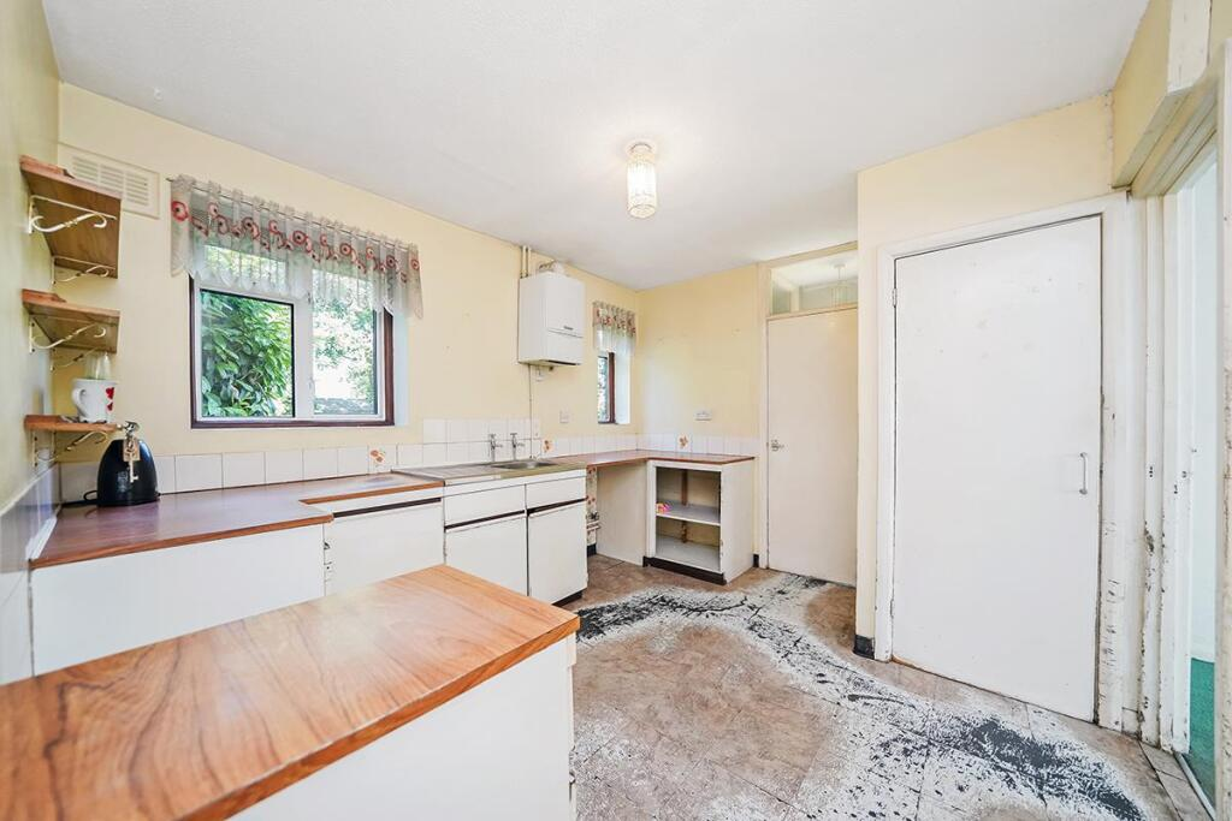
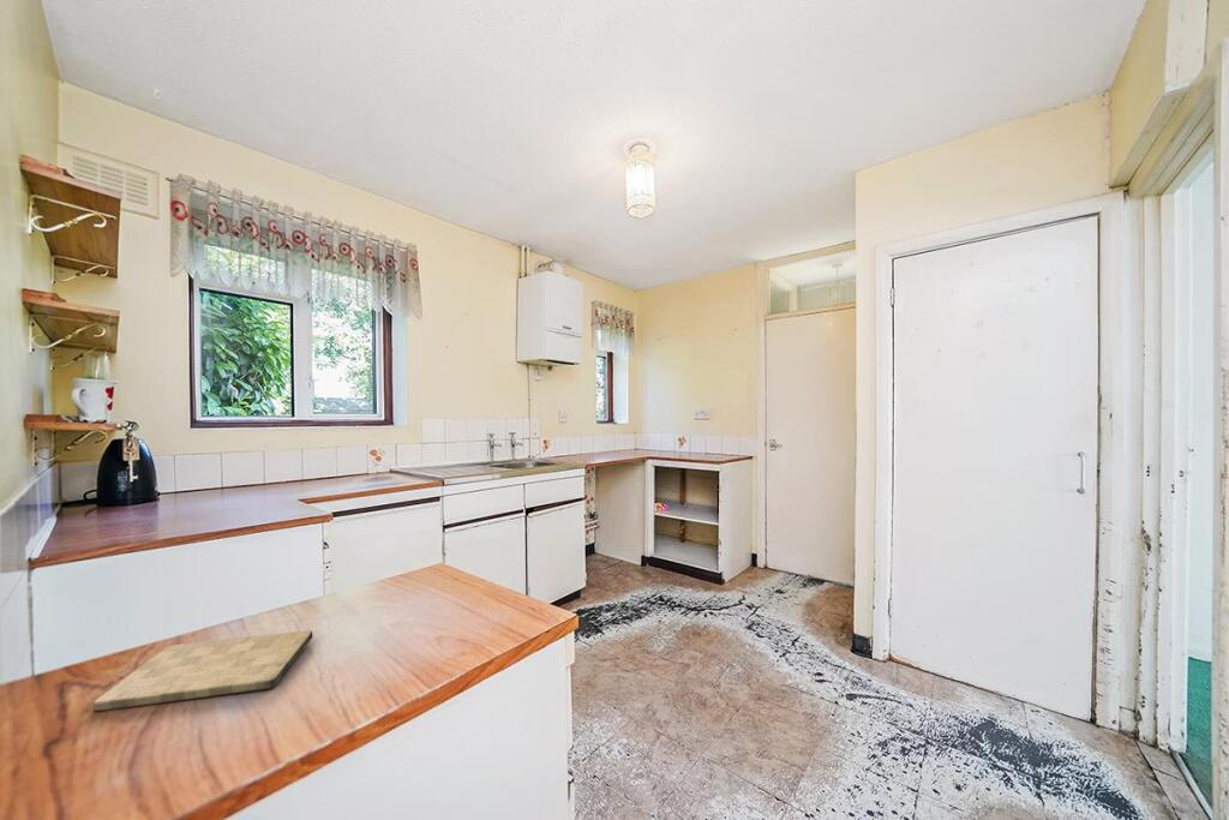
+ cutting board [92,629,313,713]
